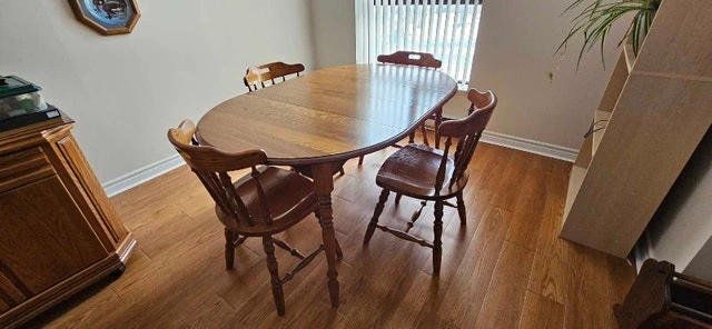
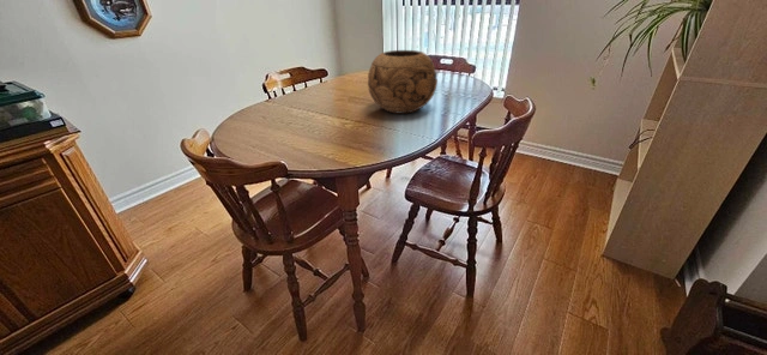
+ decorative bowl [367,49,439,115]
